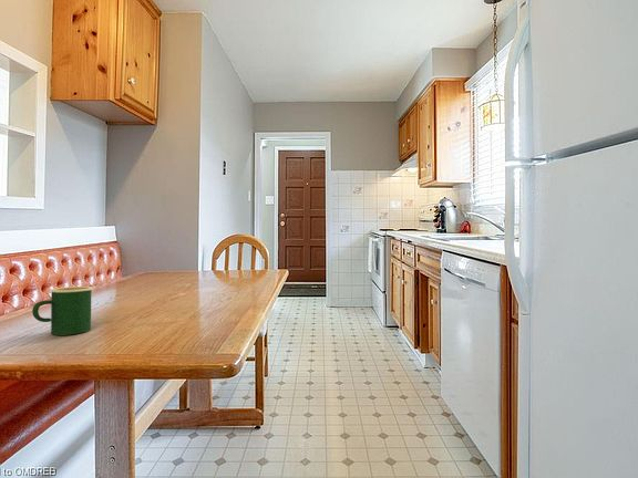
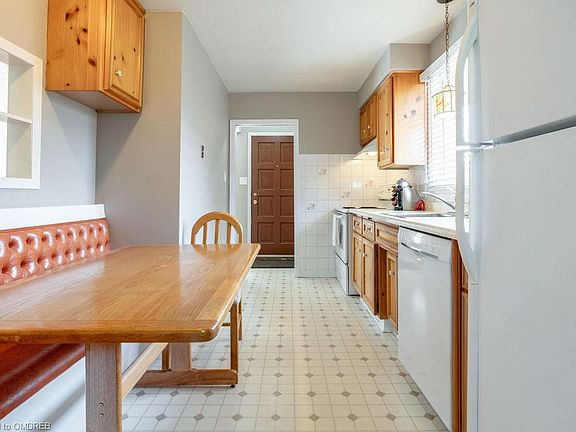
- mug [31,285,93,336]
